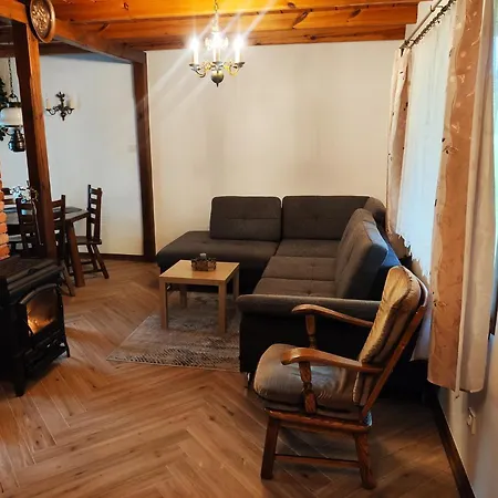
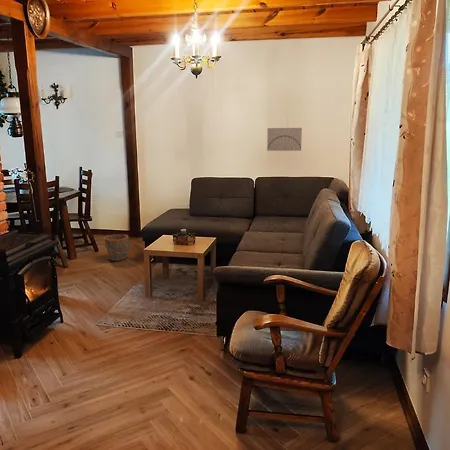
+ wall art [266,127,303,152]
+ bucket [103,233,131,262]
